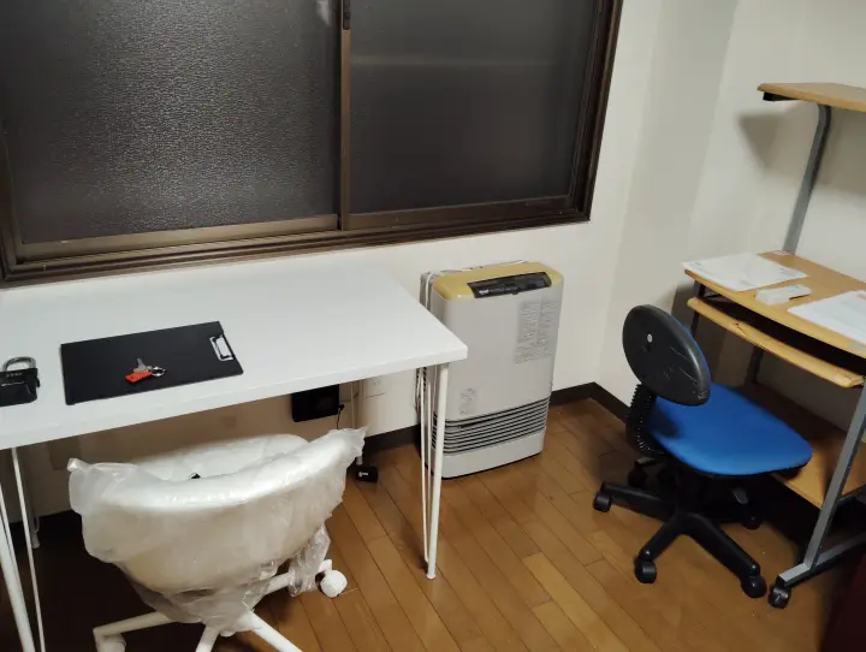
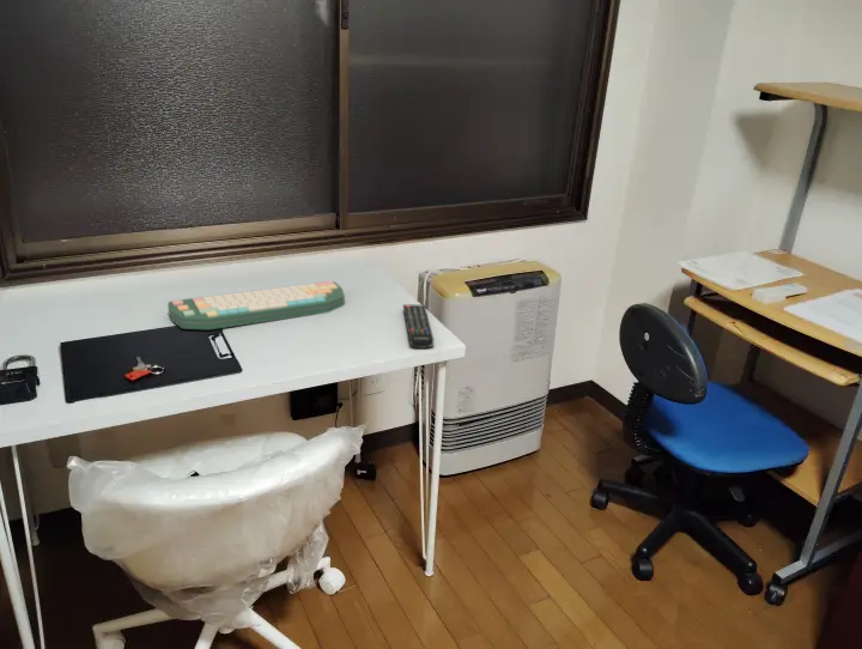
+ remote control [402,303,435,350]
+ computer keyboard [166,280,346,330]
